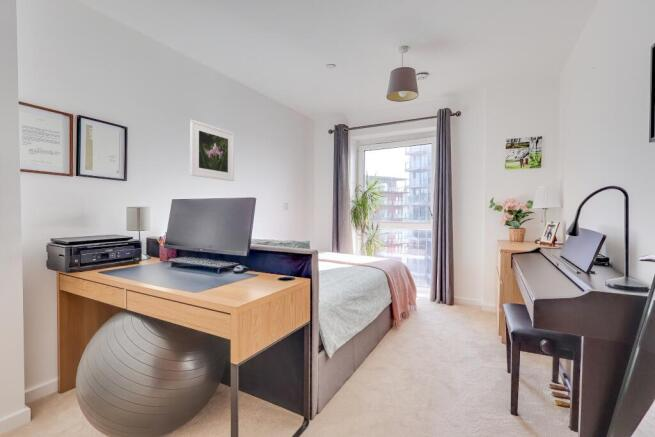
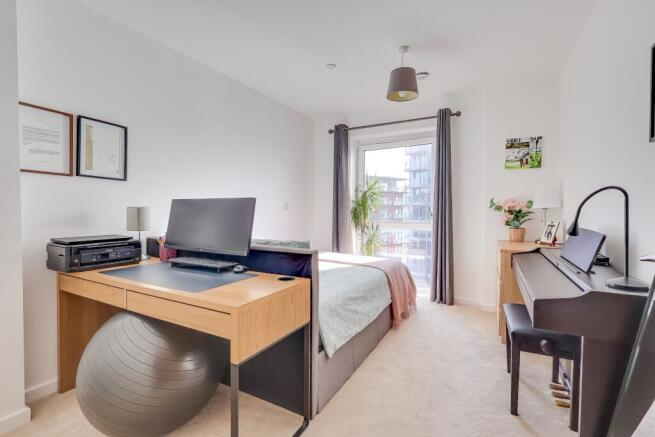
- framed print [189,119,235,182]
